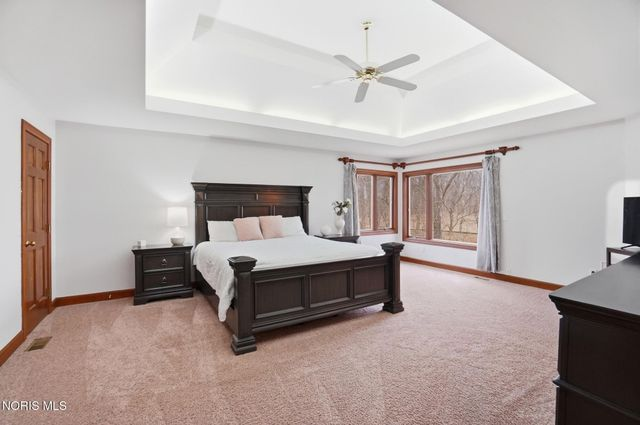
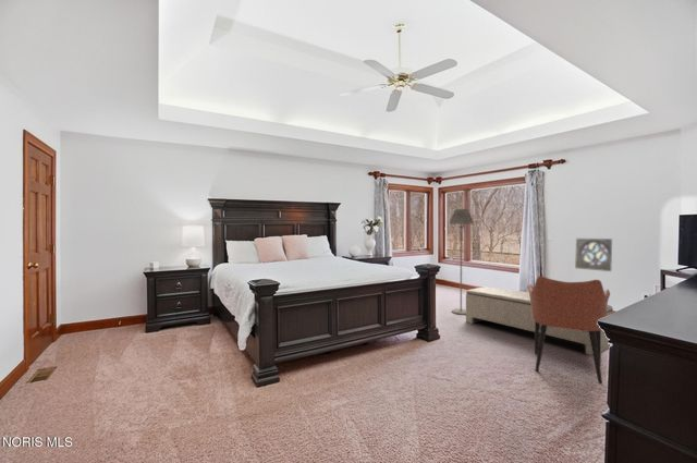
+ bench [465,285,614,356]
+ wall ornament [574,237,613,272]
+ armchair [526,275,611,385]
+ floor lamp [449,208,475,316]
